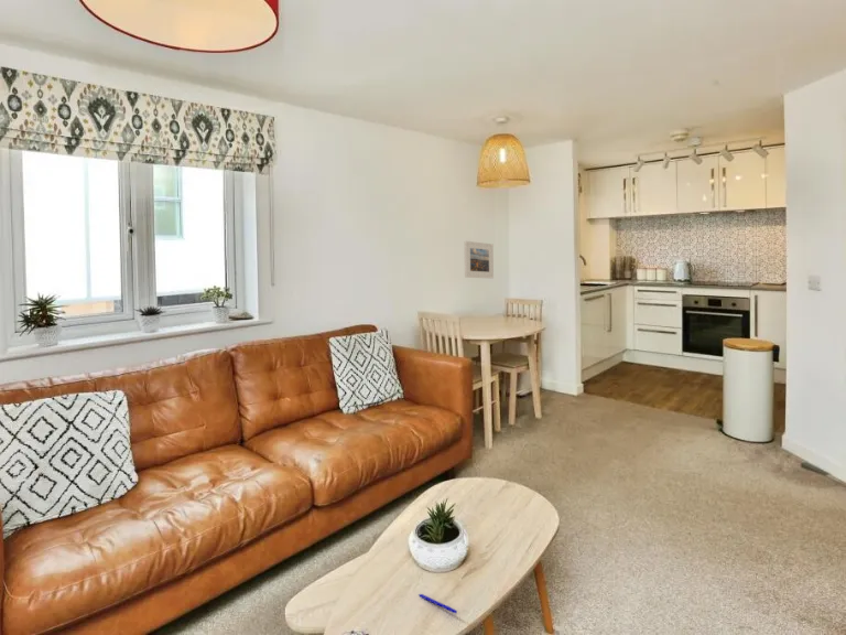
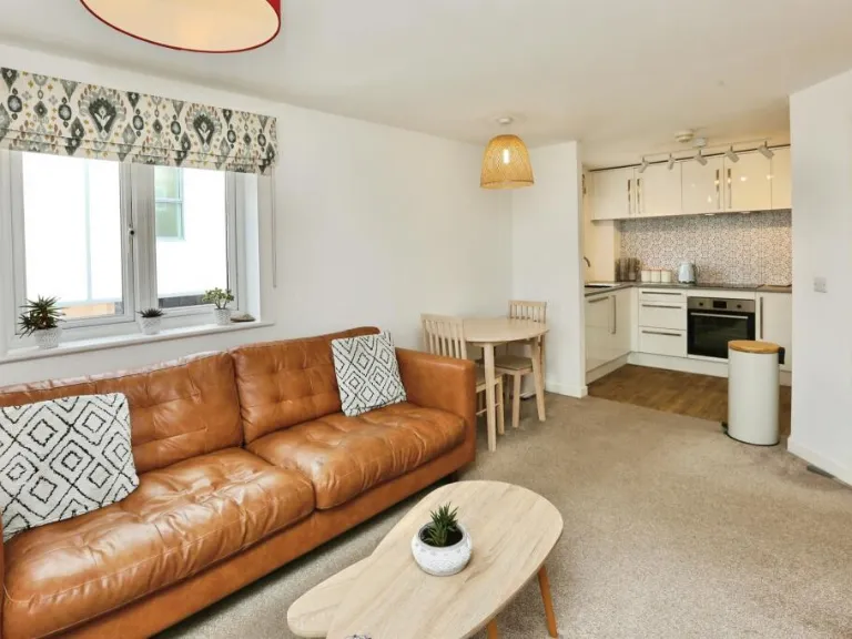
- pen [417,593,458,615]
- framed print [464,240,495,279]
